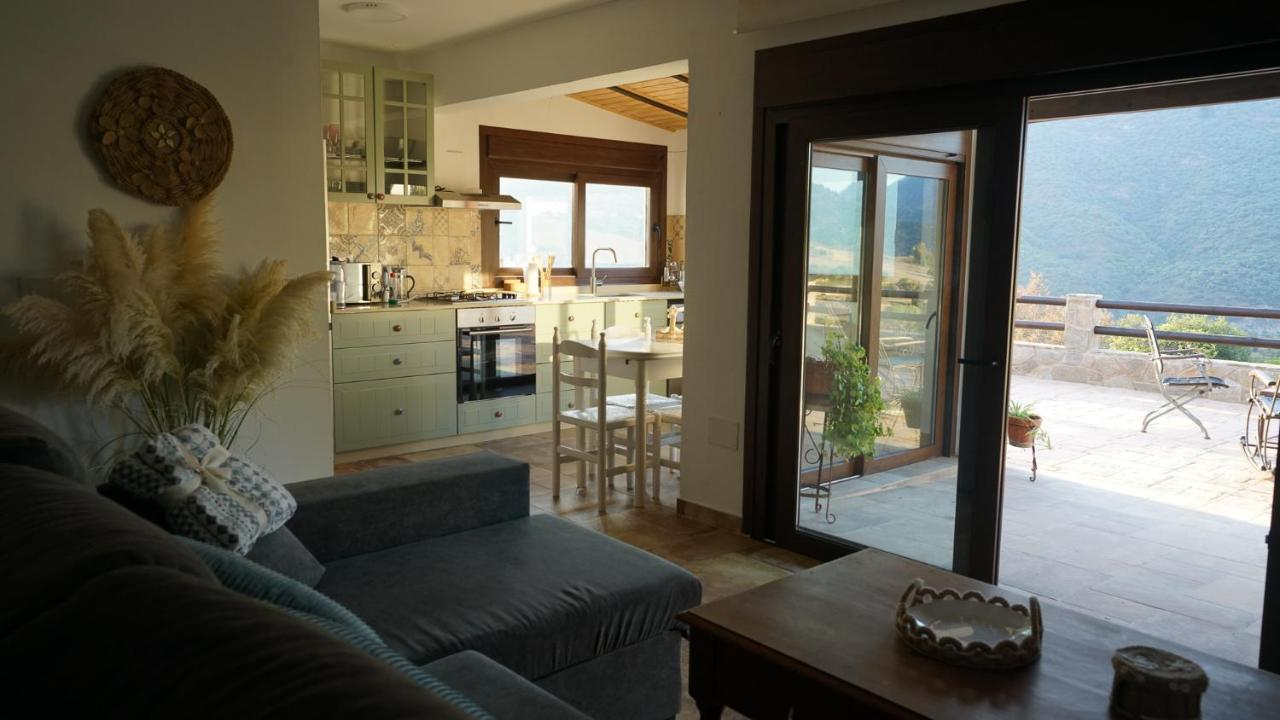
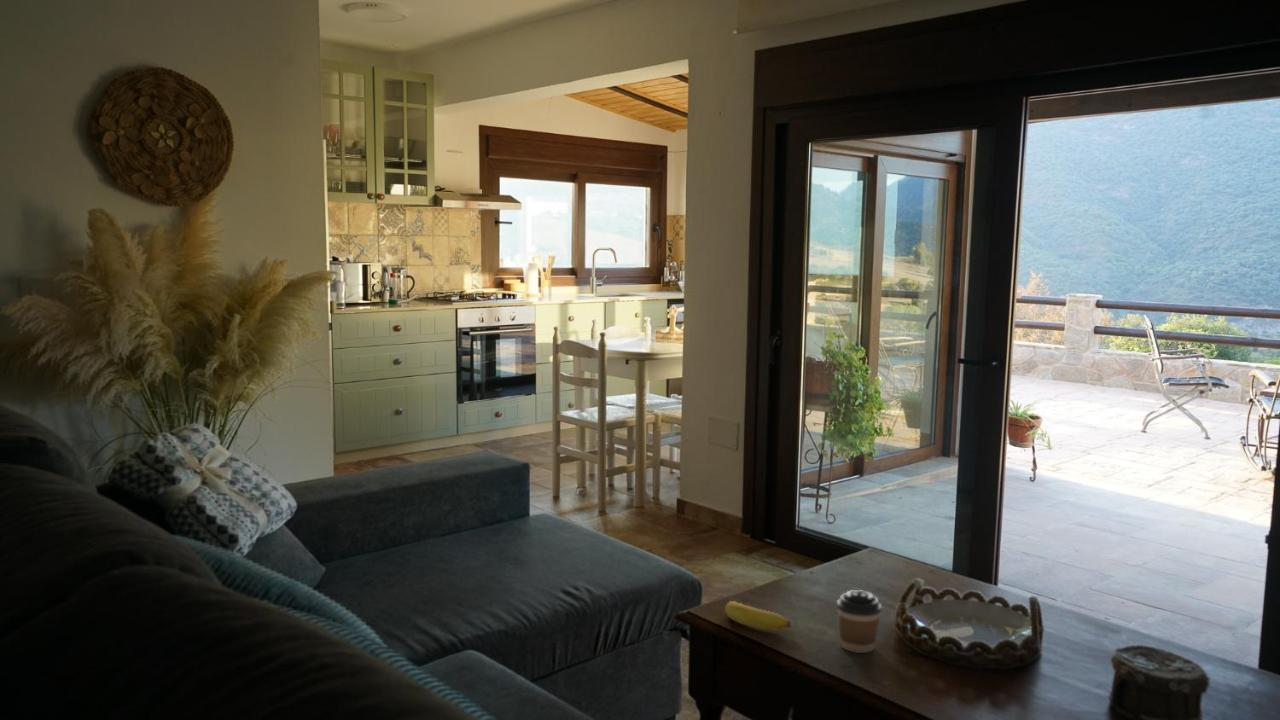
+ coffee cup [836,589,883,654]
+ banana [724,600,792,632]
